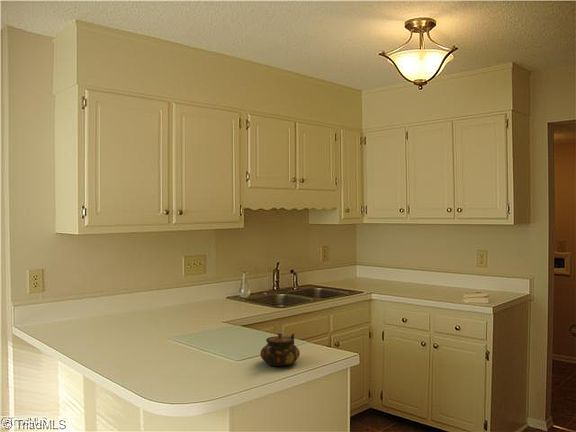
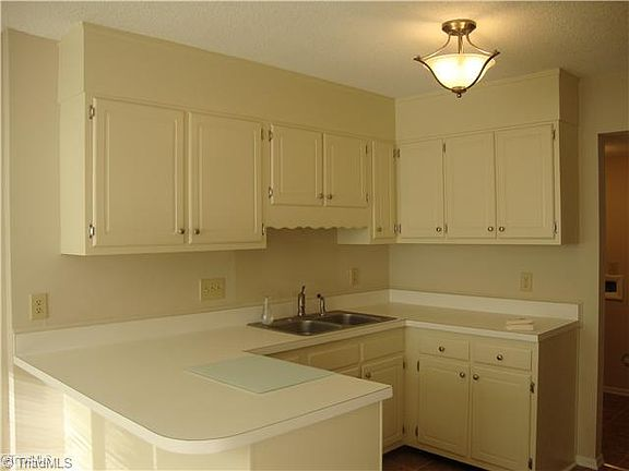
- teapot [260,332,301,367]
